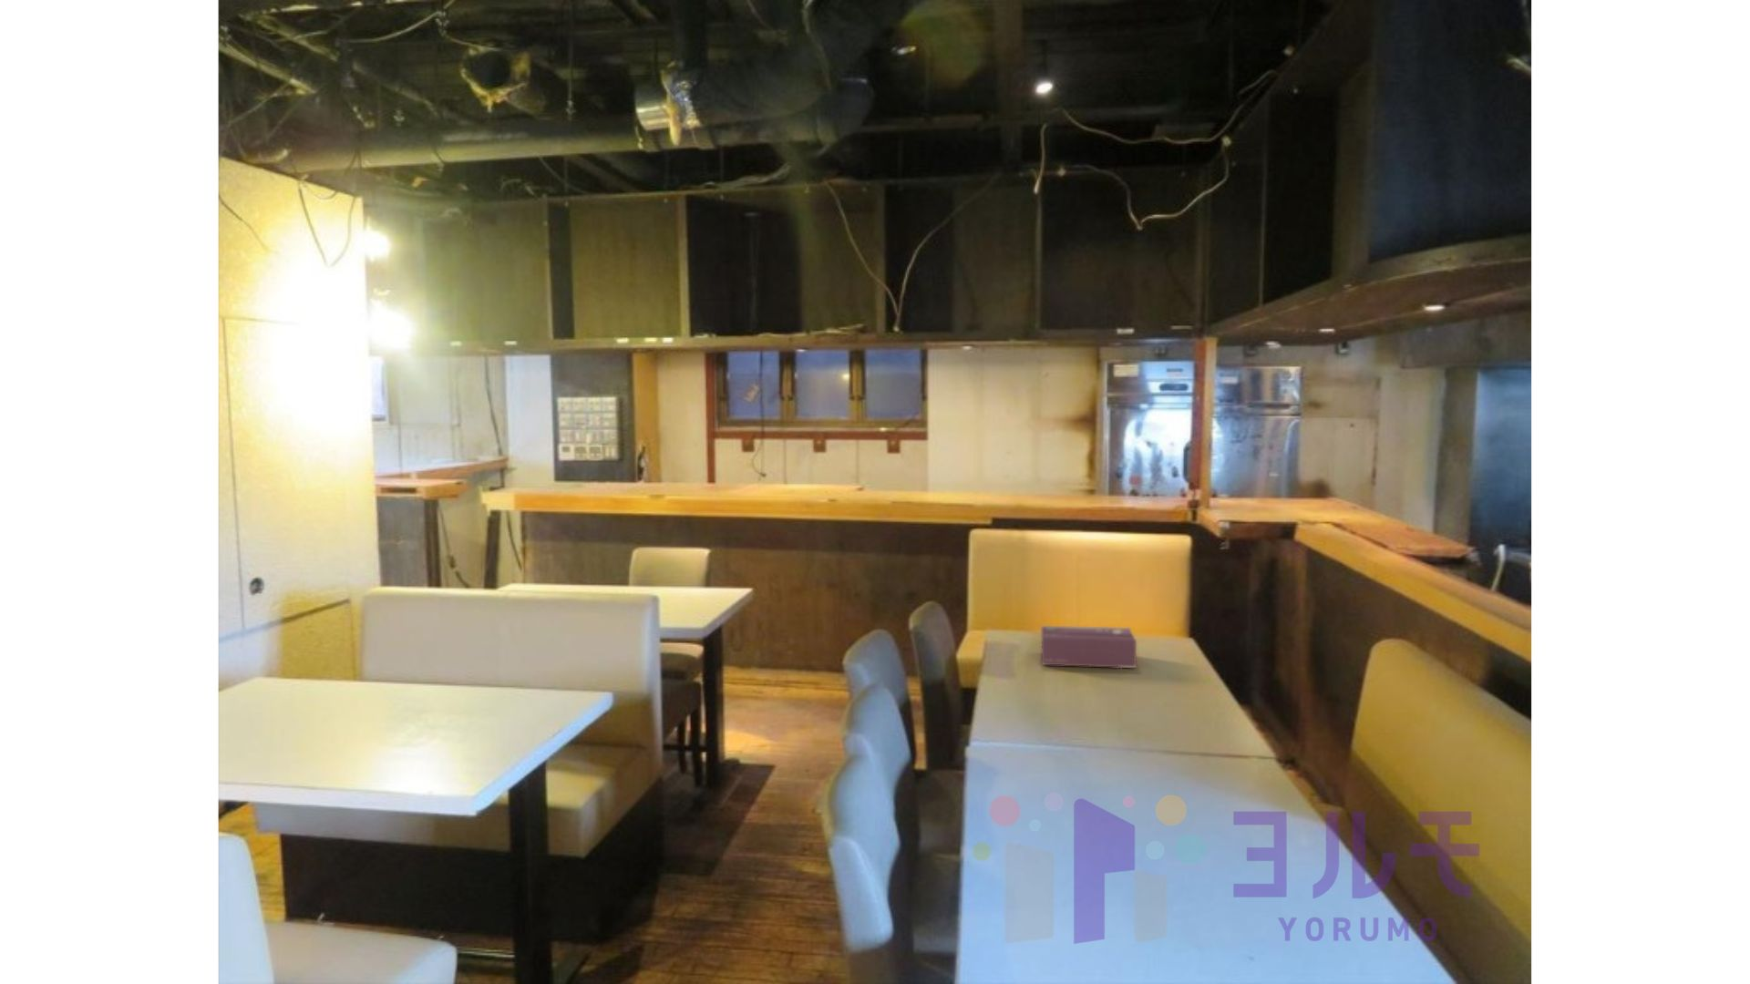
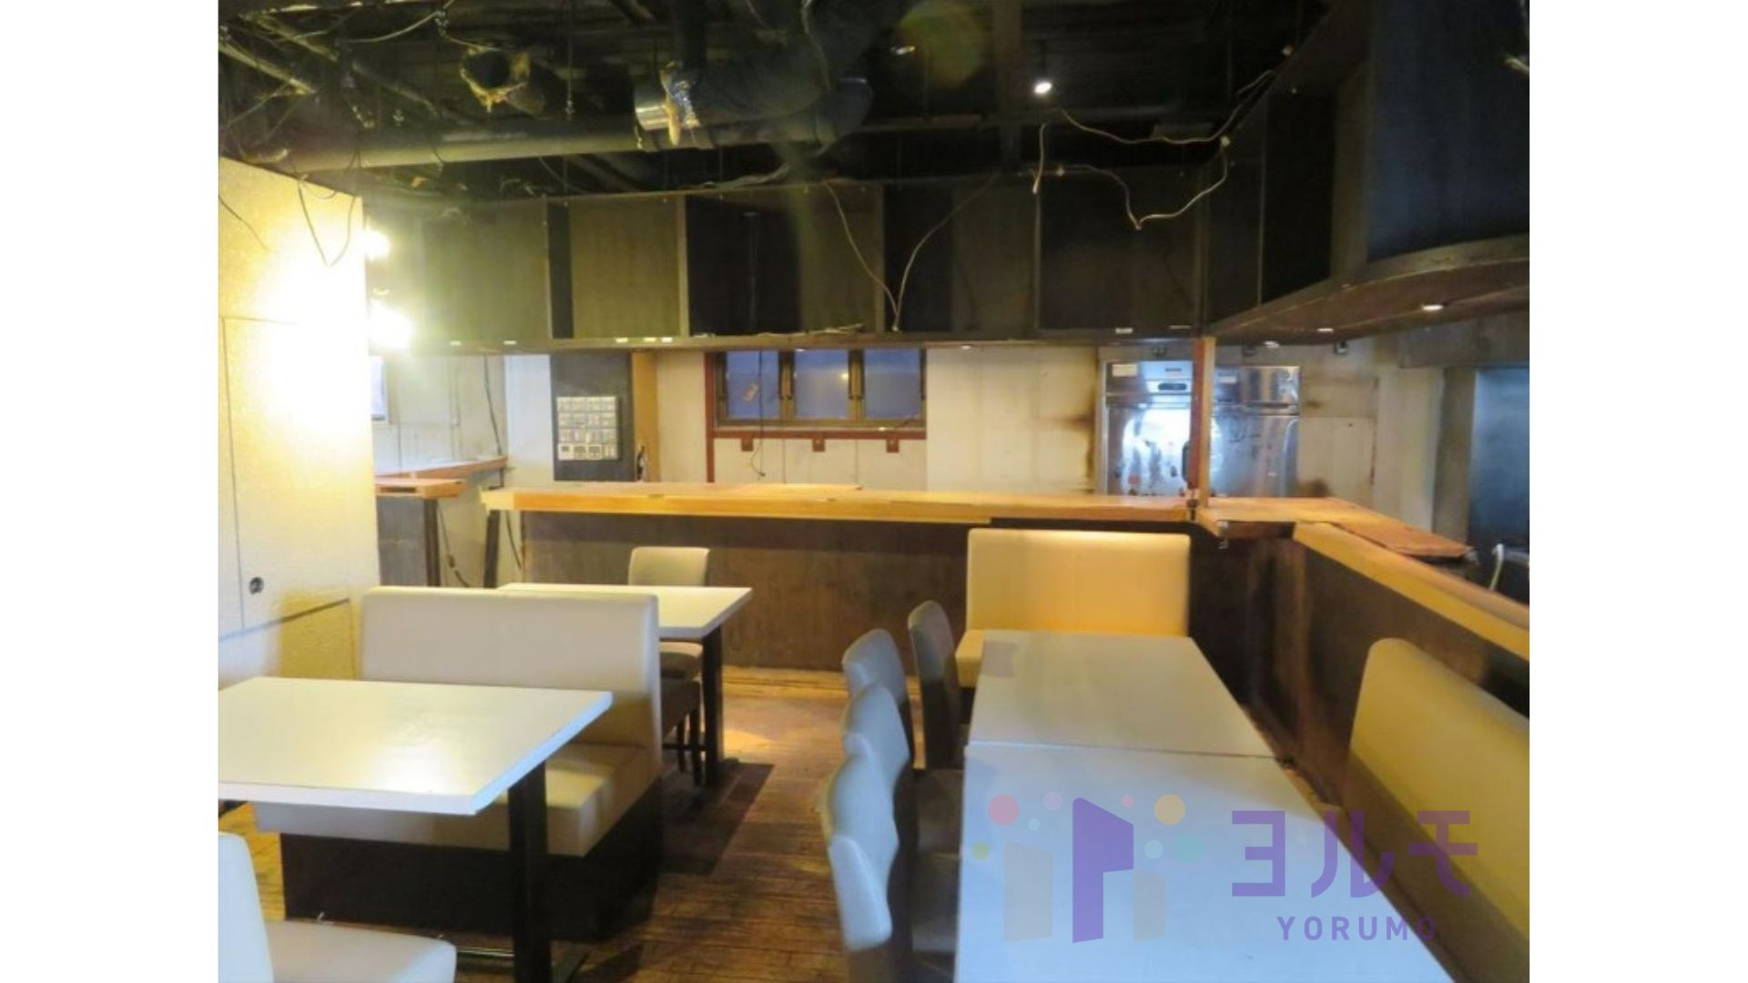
- tissue box [1041,625,1137,669]
